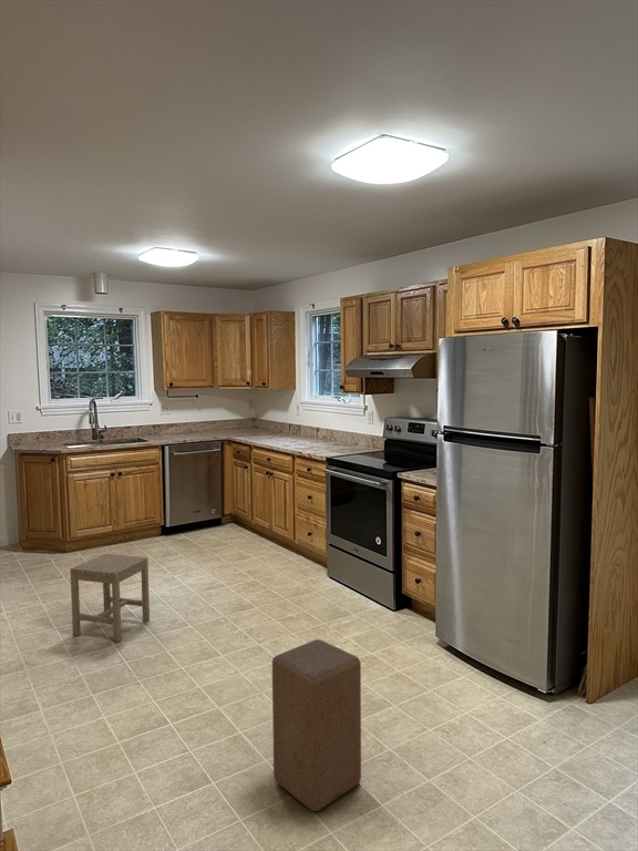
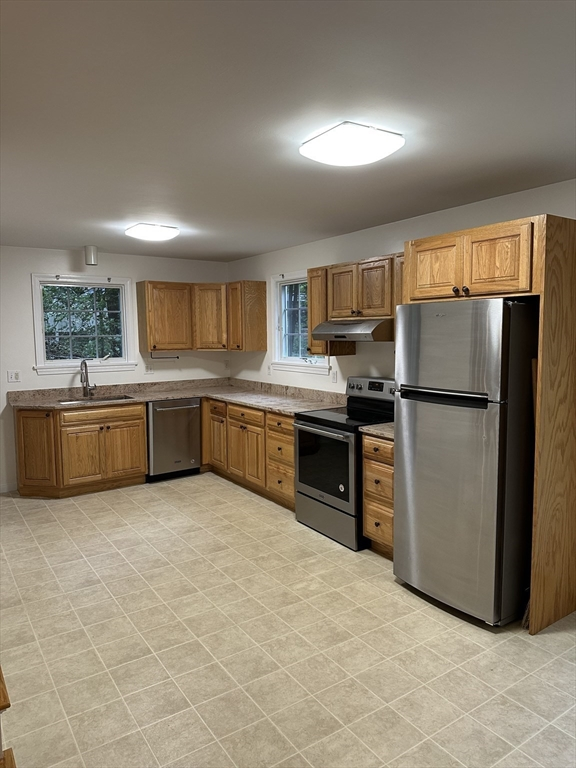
- stool [69,553,151,643]
- stool [271,638,362,812]
